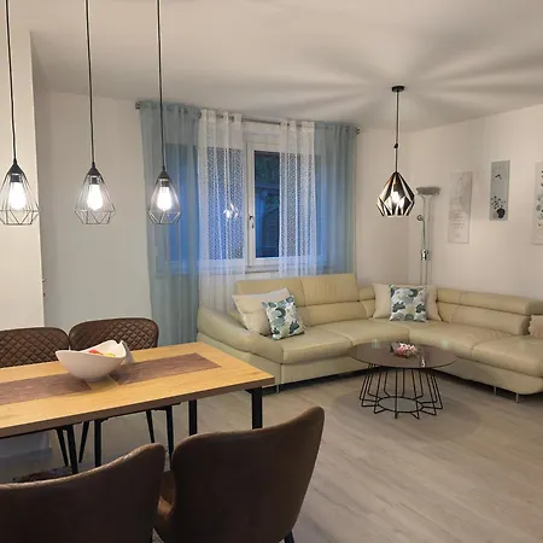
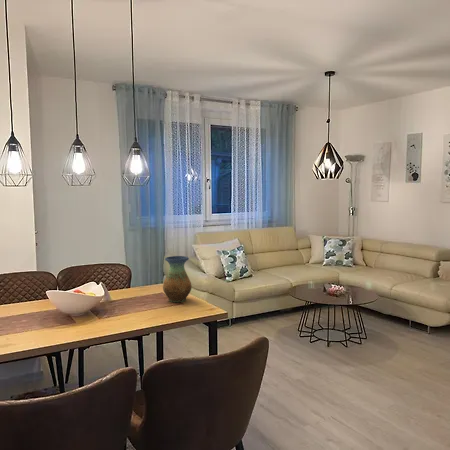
+ vase [162,255,193,303]
